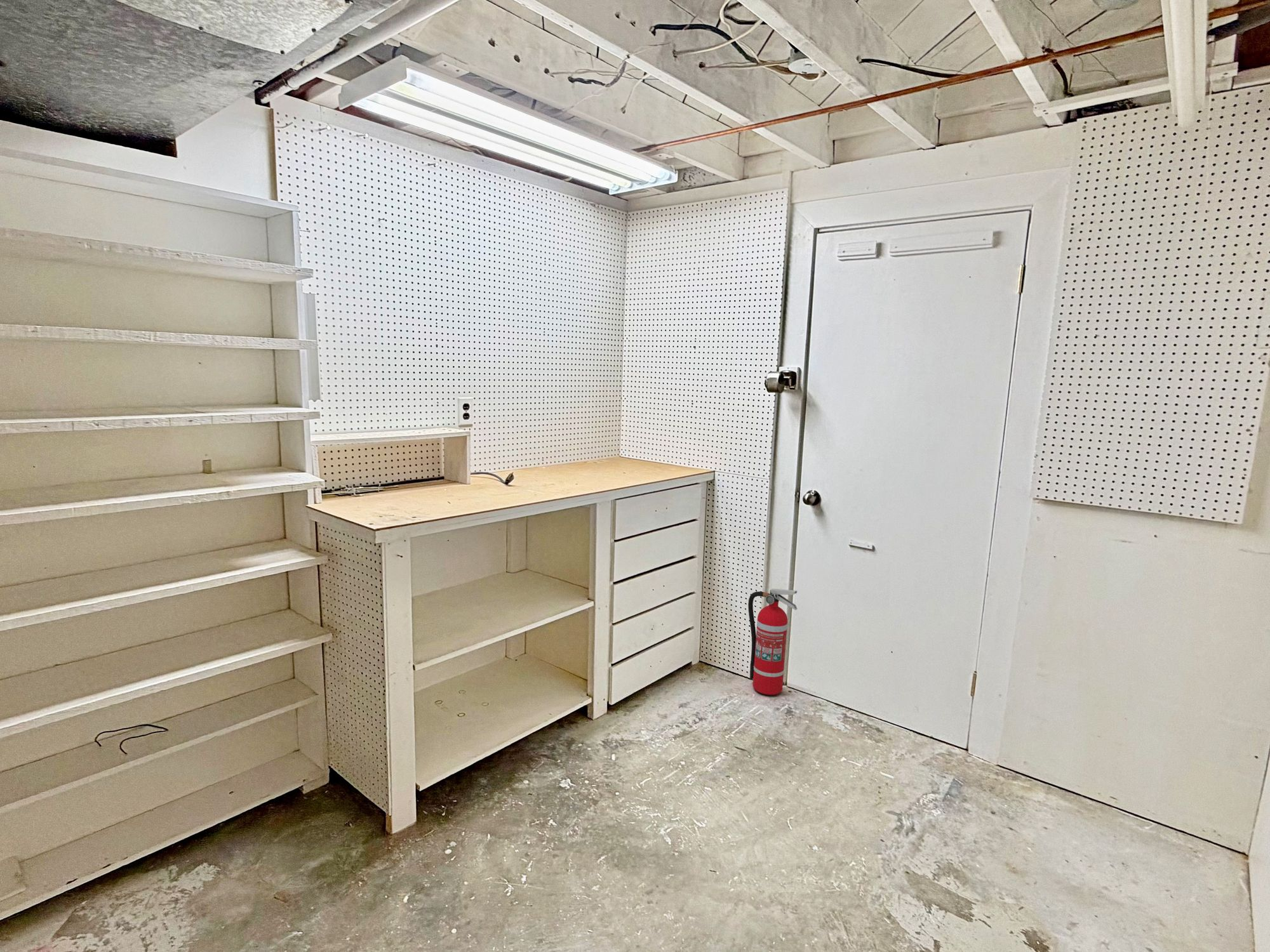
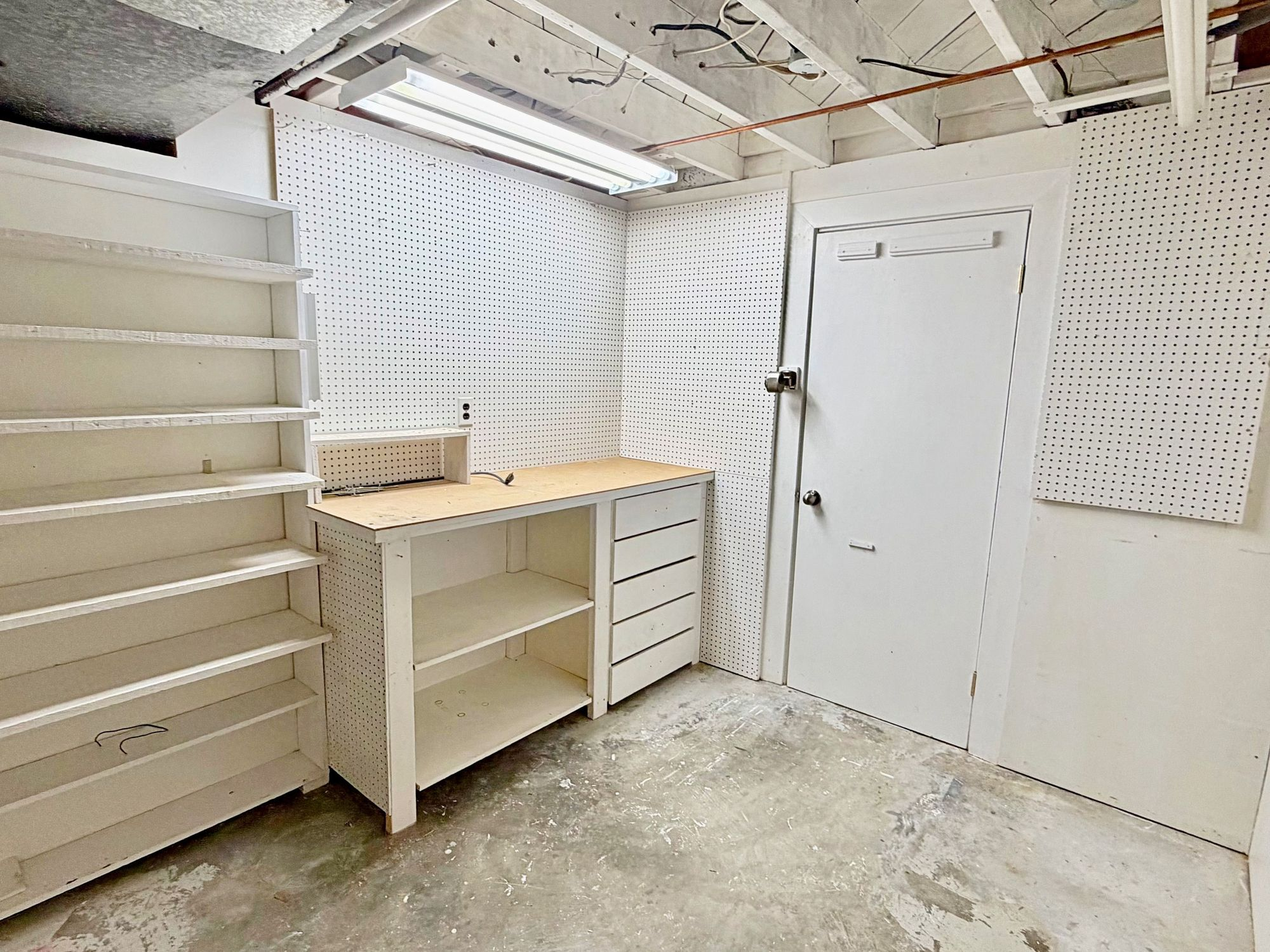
- fire extinguisher [747,588,798,696]
